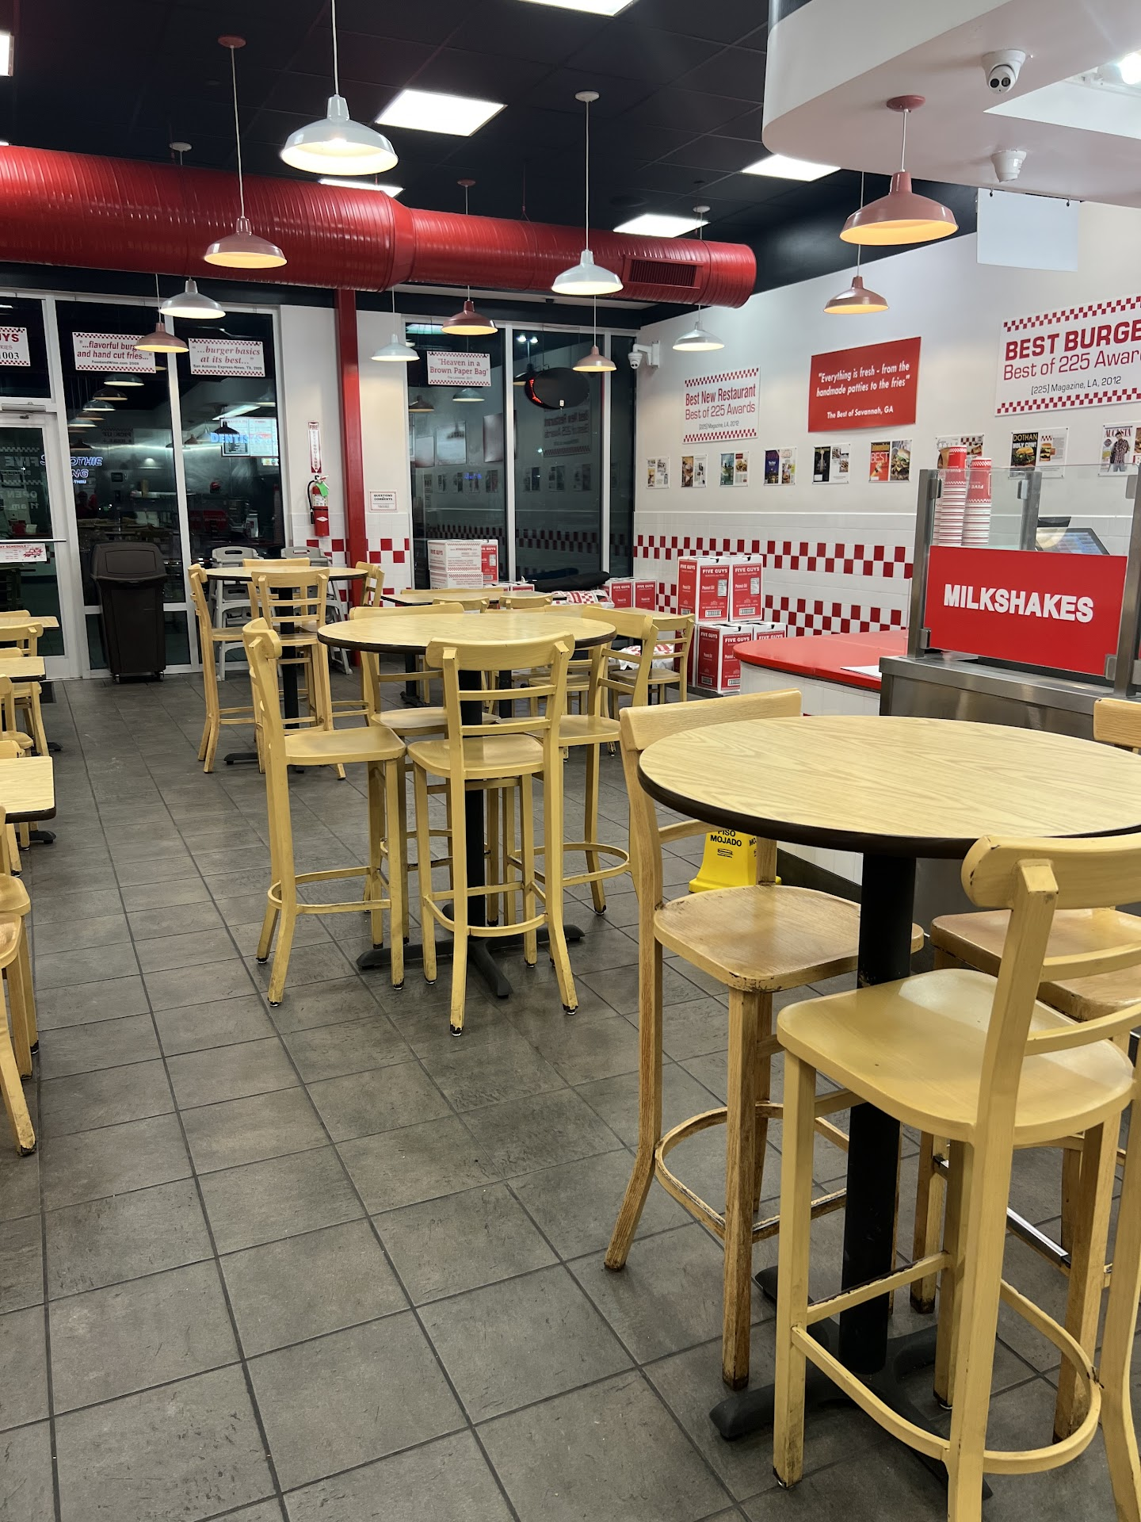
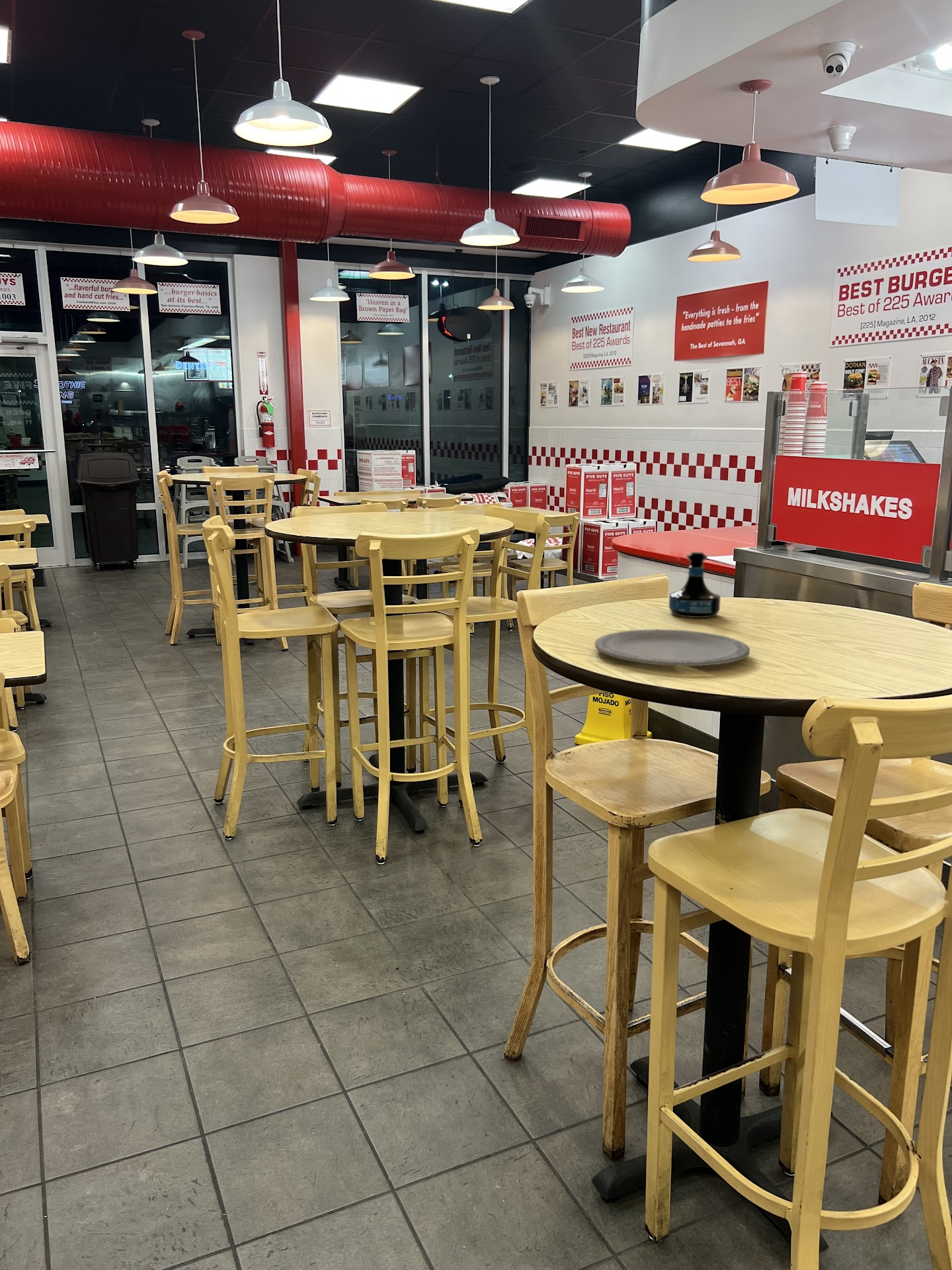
+ plate [594,628,750,667]
+ tequila bottle [668,551,721,618]
